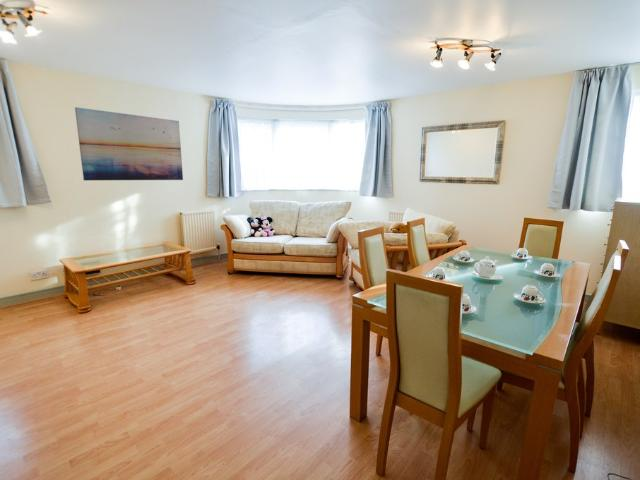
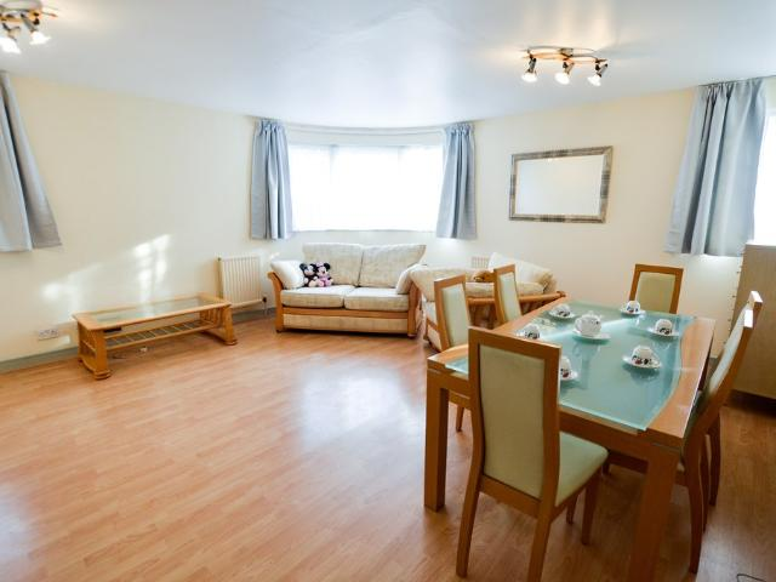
- wall art [74,106,184,181]
